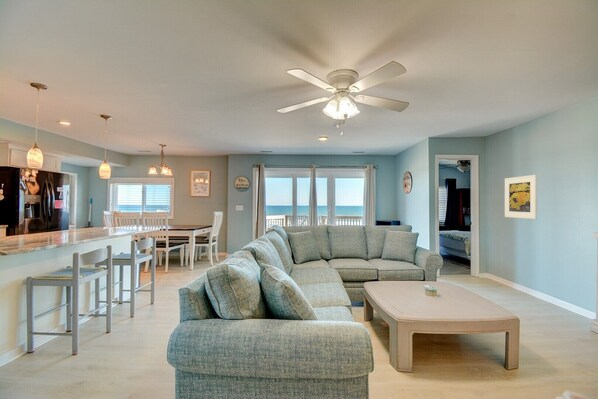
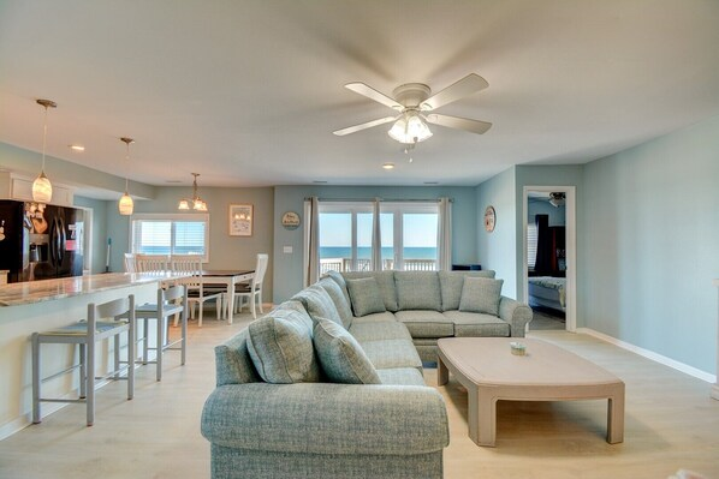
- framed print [504,174,538,220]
